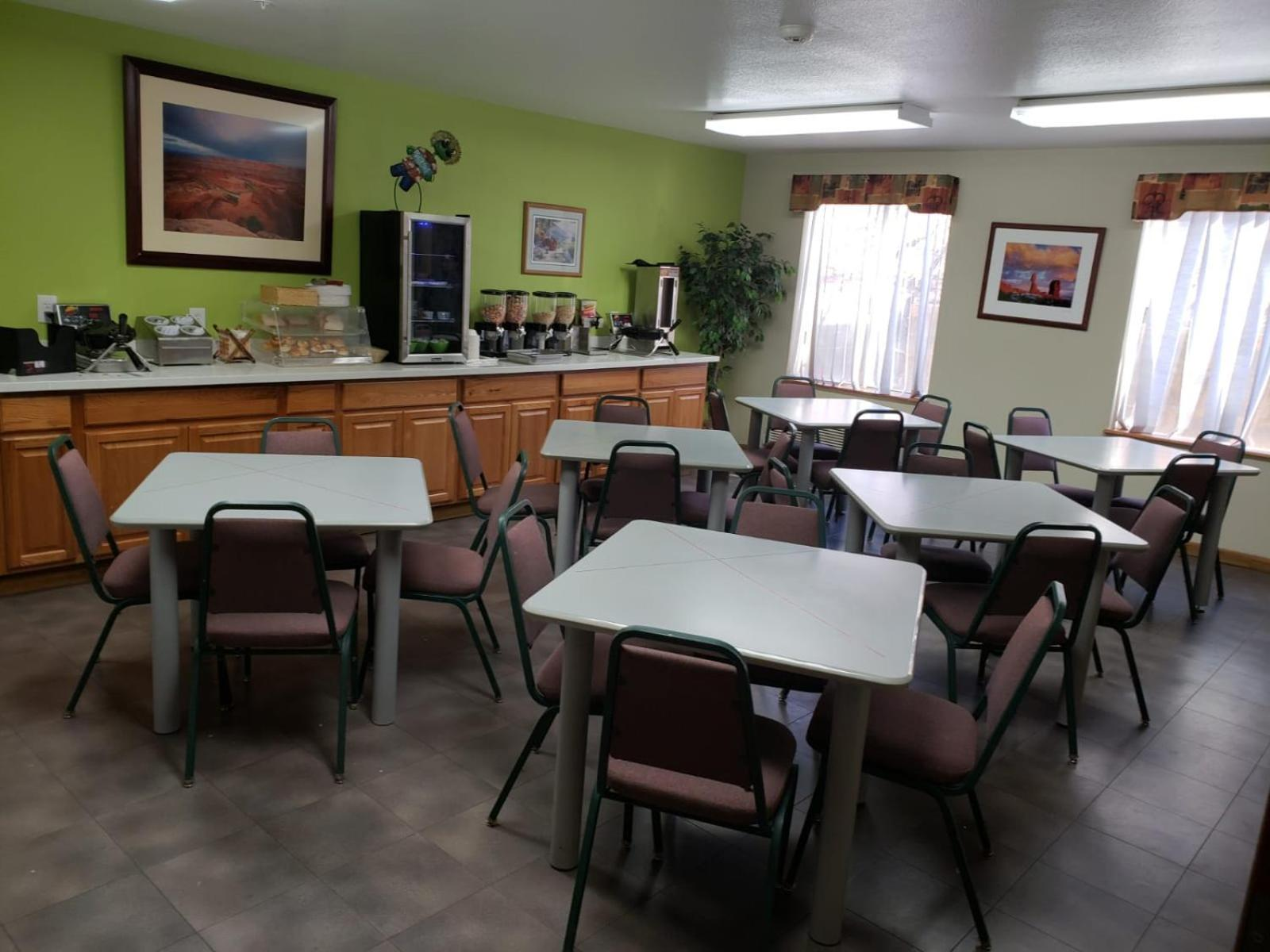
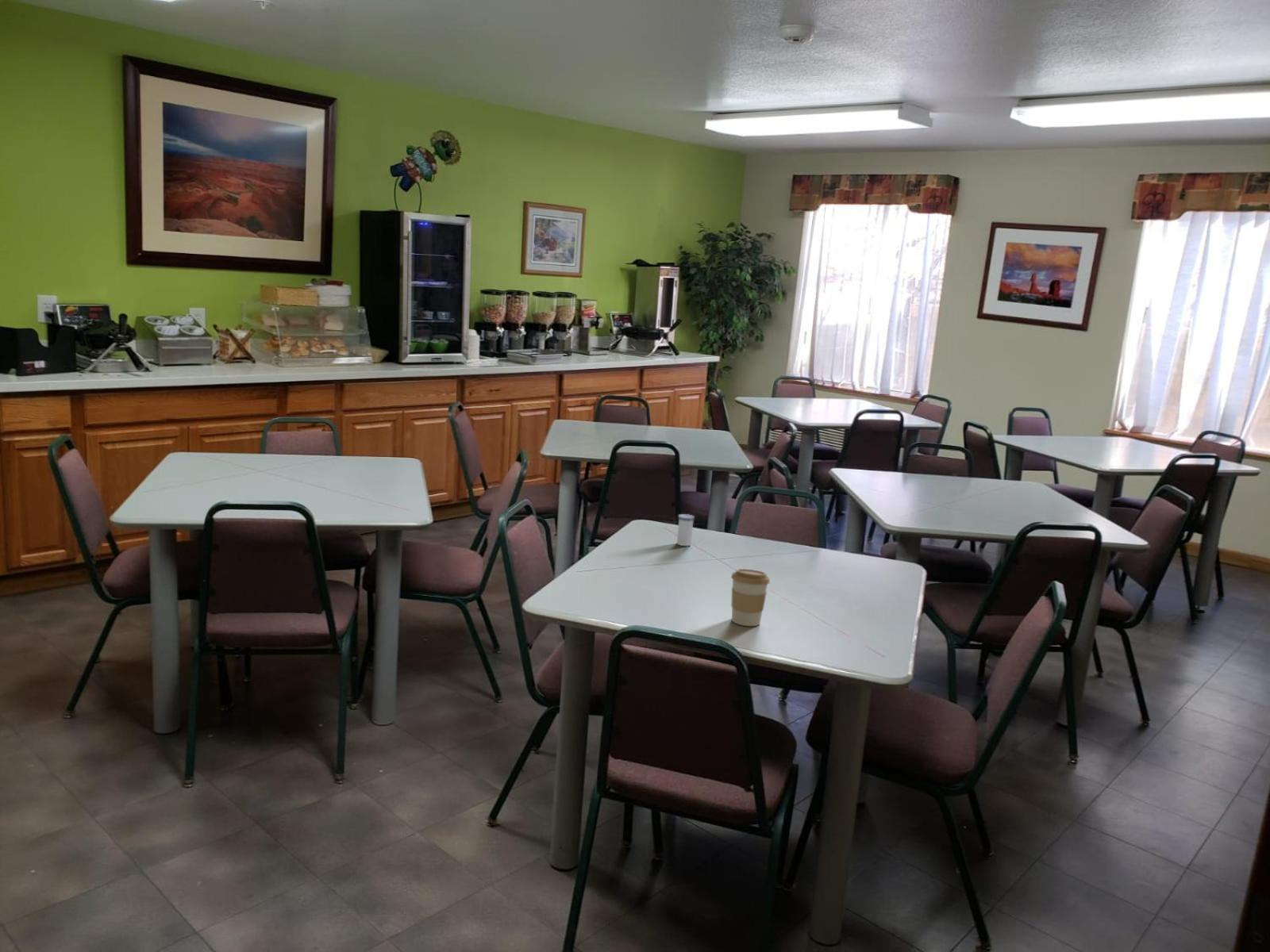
+ coffee cup [730,568,771,627]
+ salt shaker [676,513,695,547]
